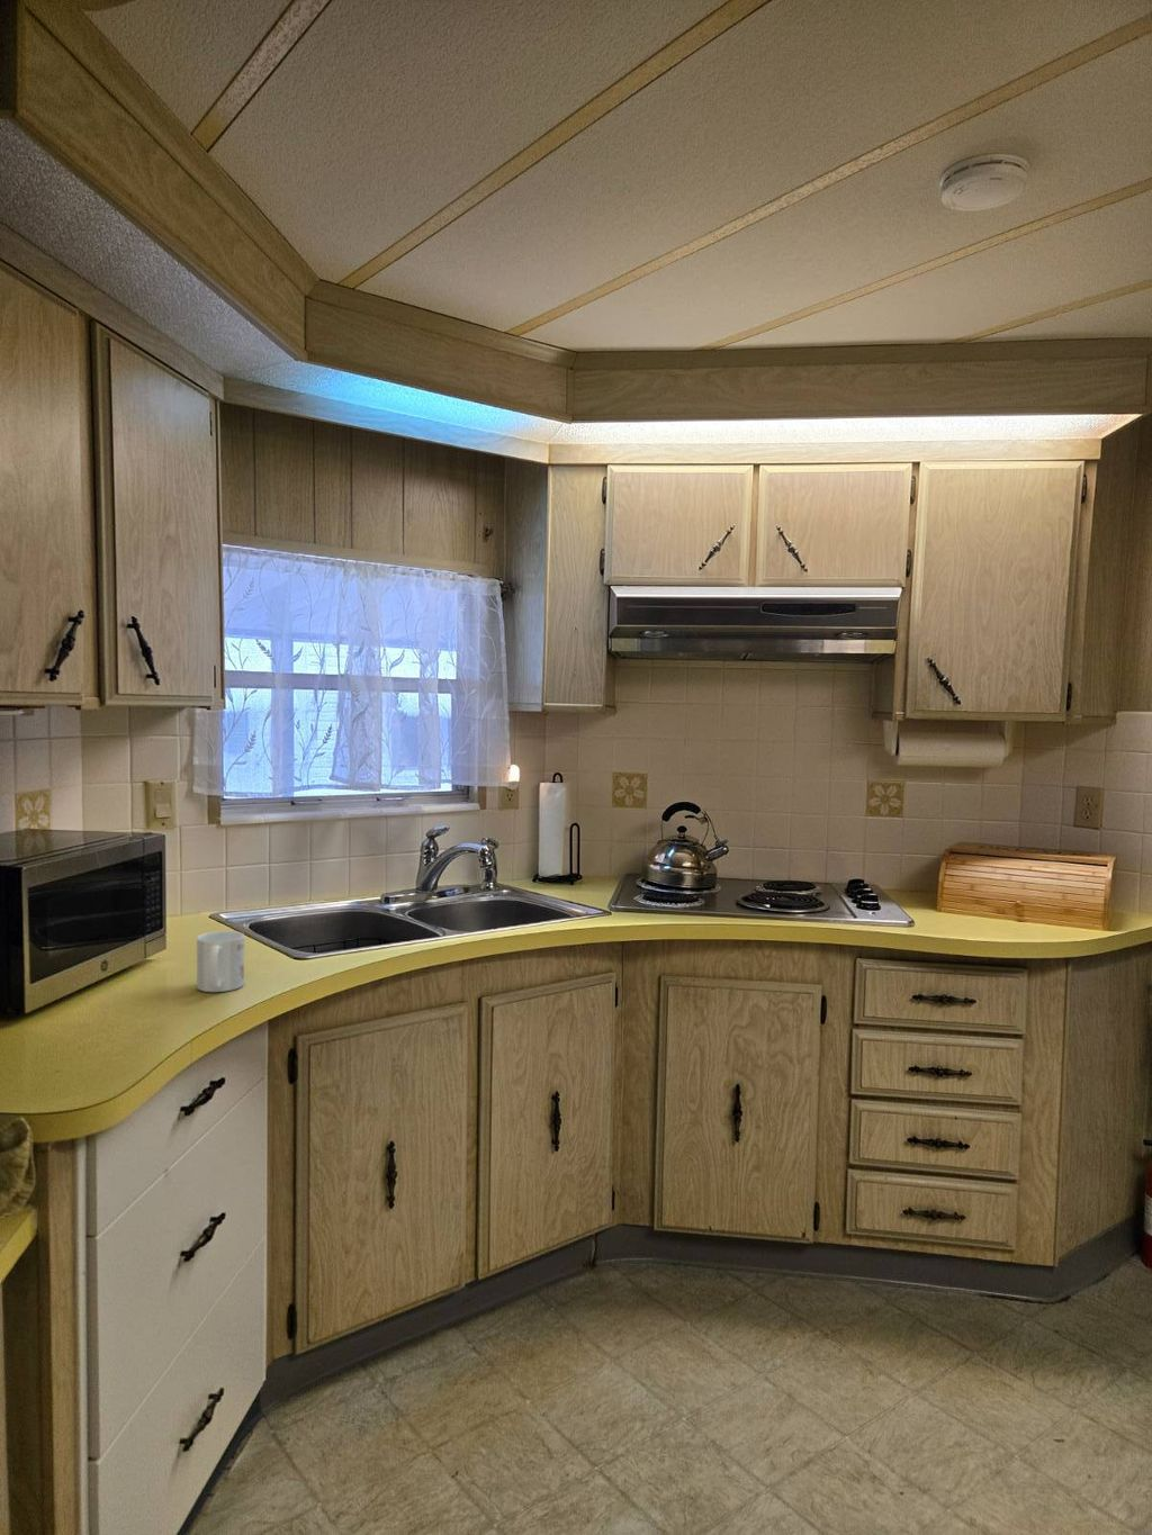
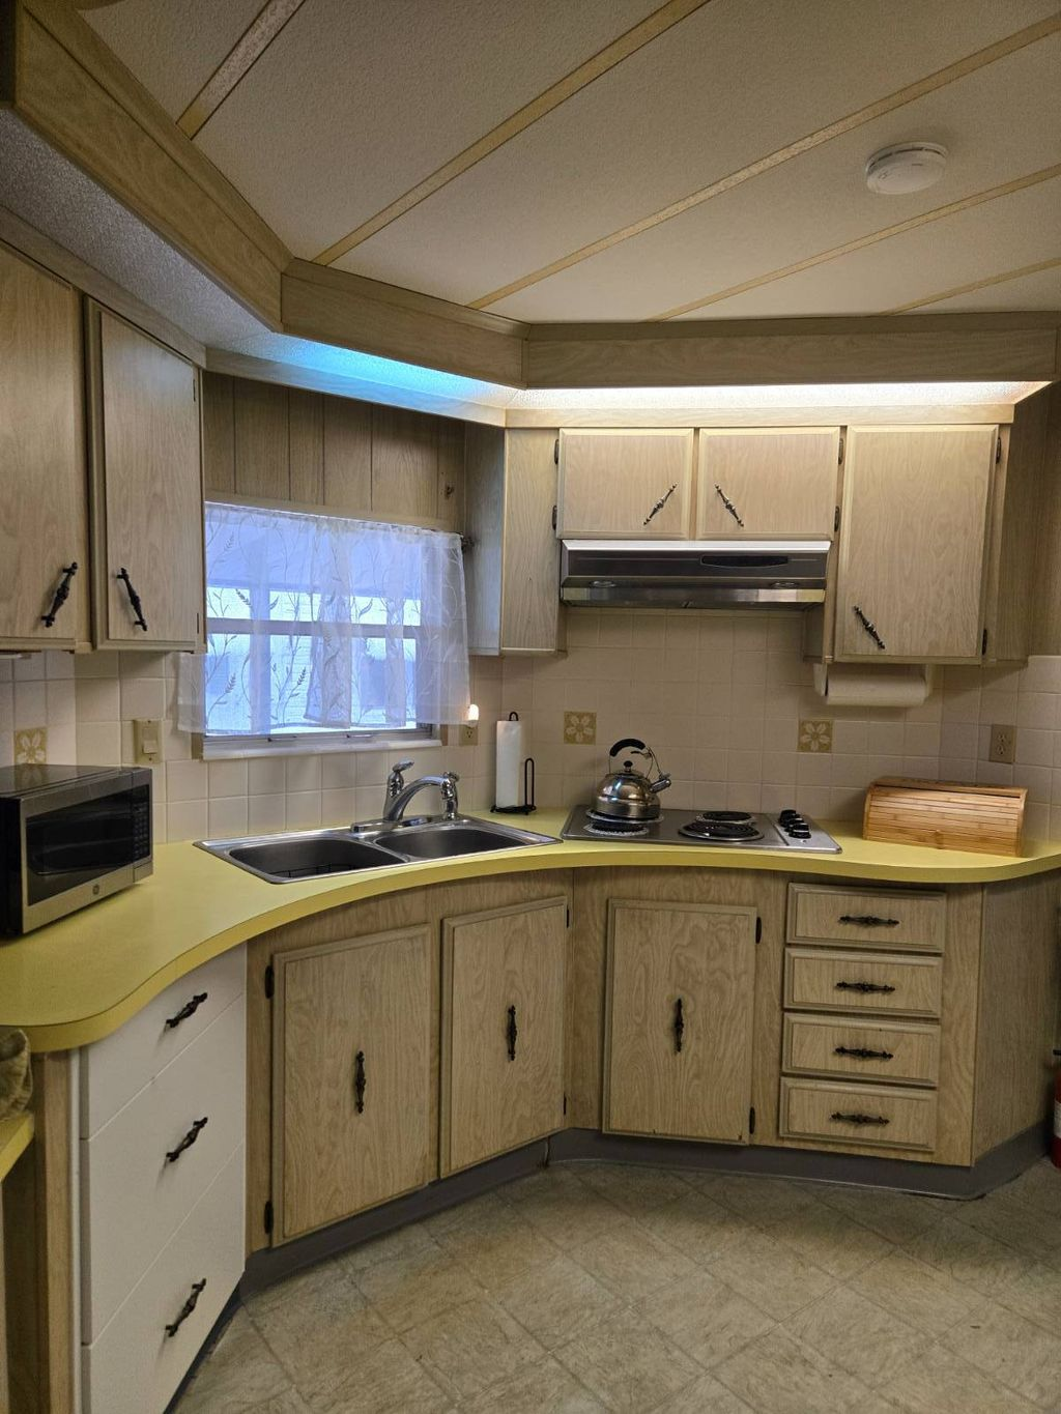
- mug [196,930,246,993]
